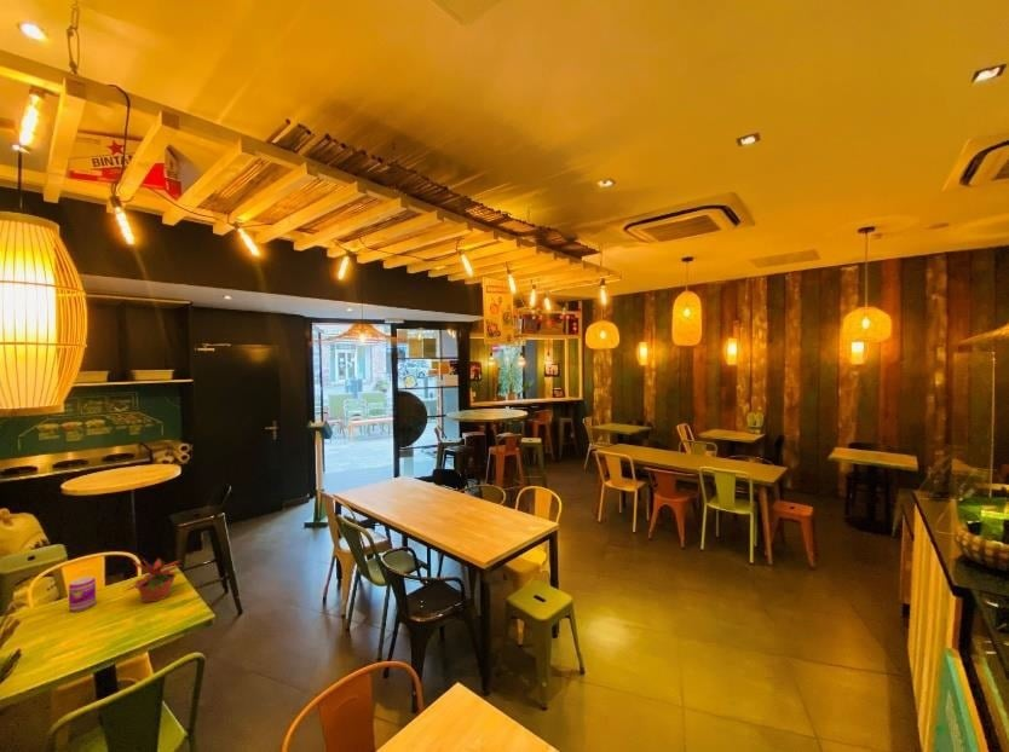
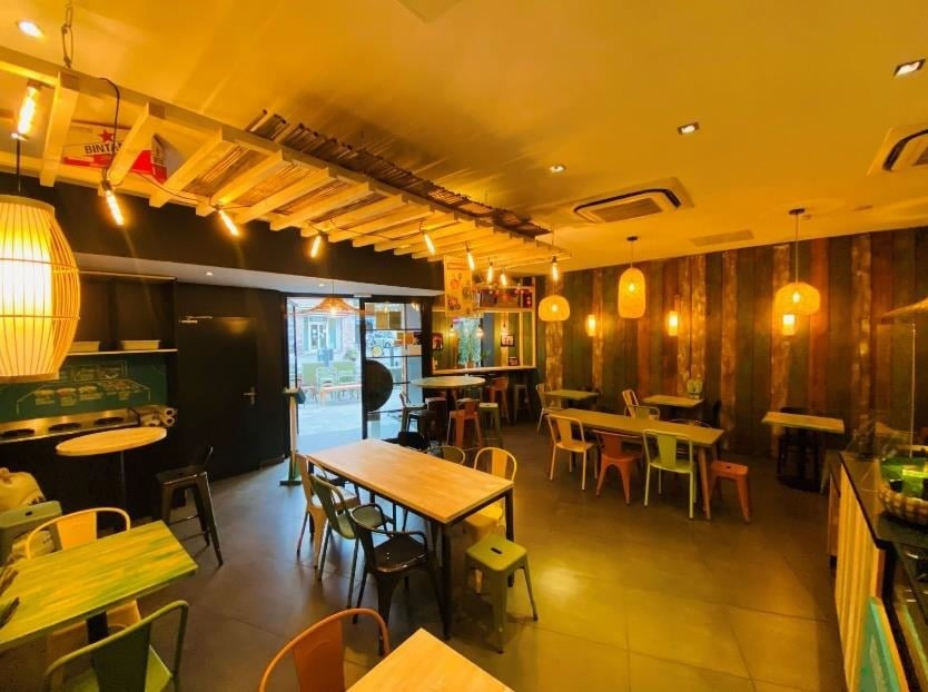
- beverage can [68,575,97,613]
- potted plant [123,555,183,603]
